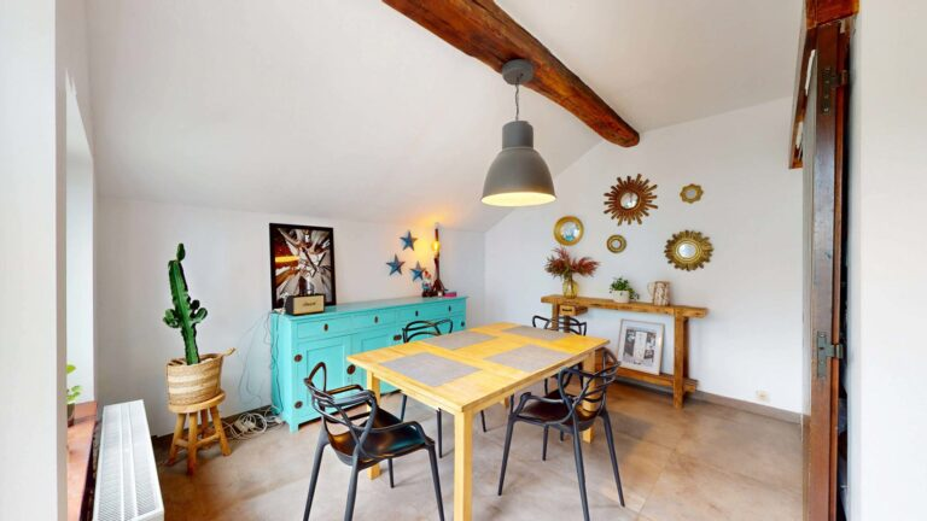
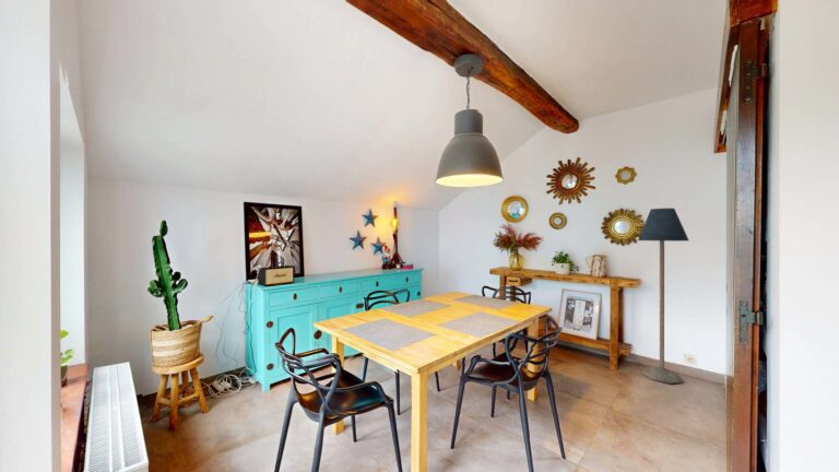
+ floor lamp [637,208,689,385]
